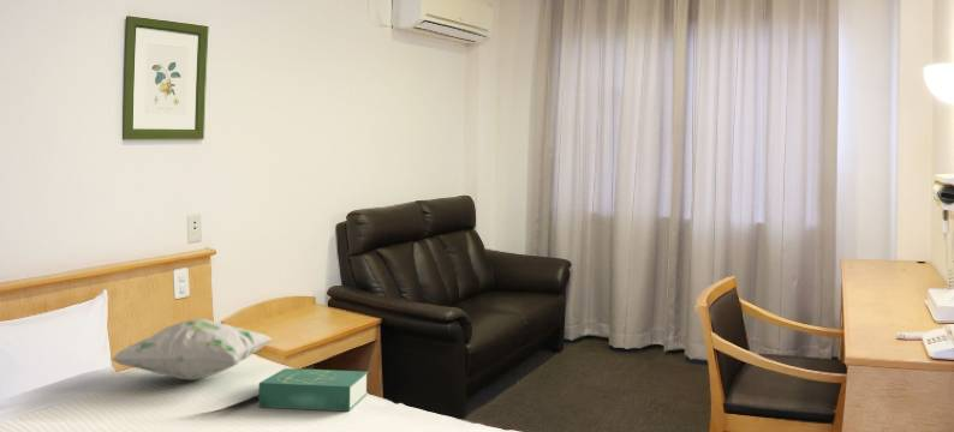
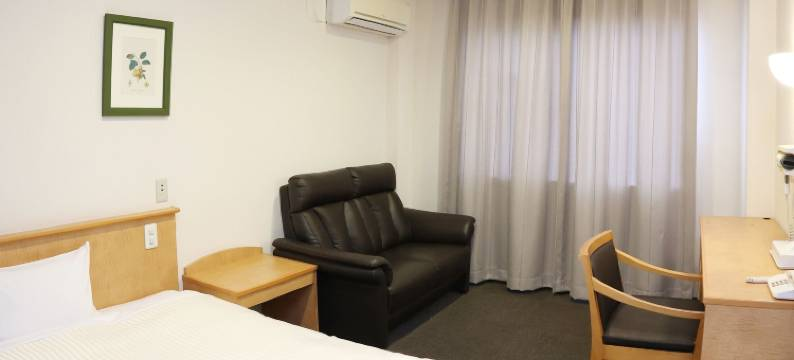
- decorative pillow [109,317,276,382]
- book [257,367,369,412]
